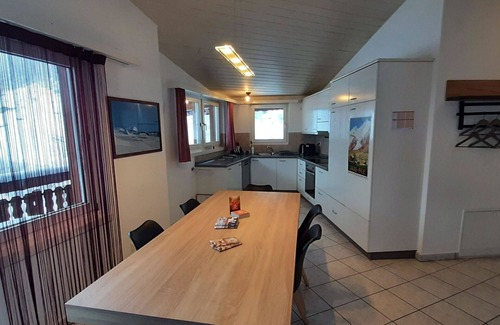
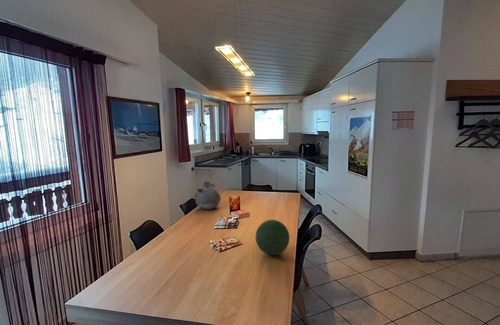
+ decorative orb [255,219,290,256]
+ vase [194,180,222,210]
